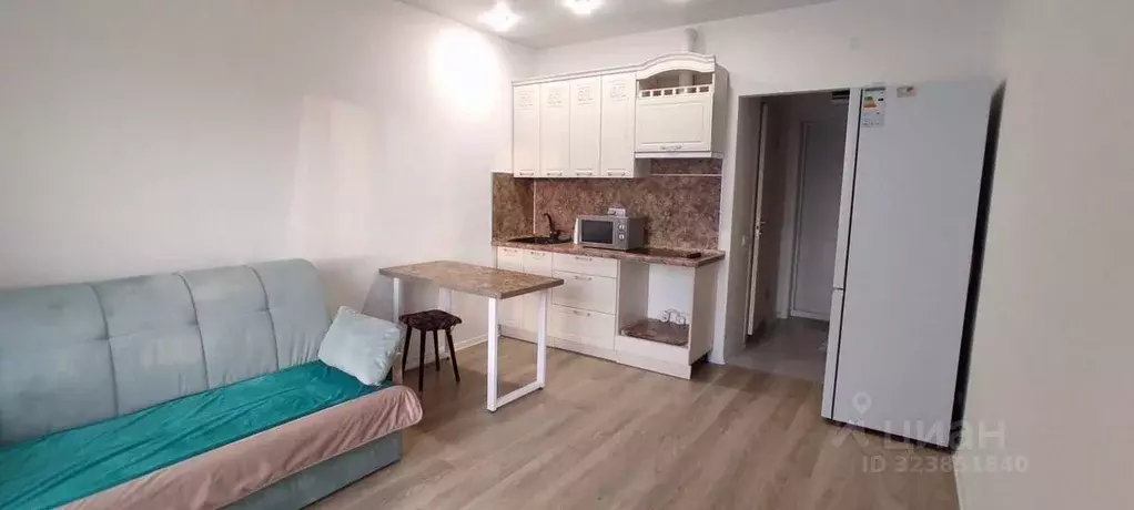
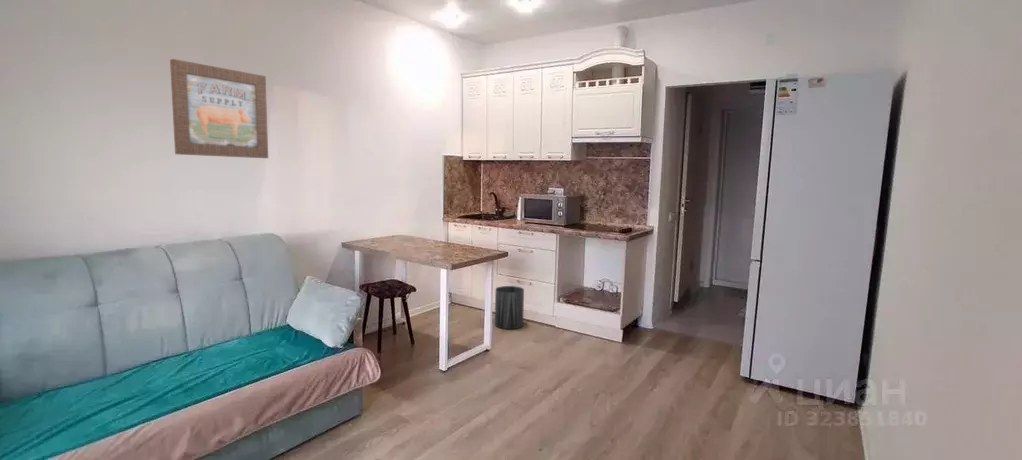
+ trash can [494,285,525,330]
+ wall art [169,58,269,159]
